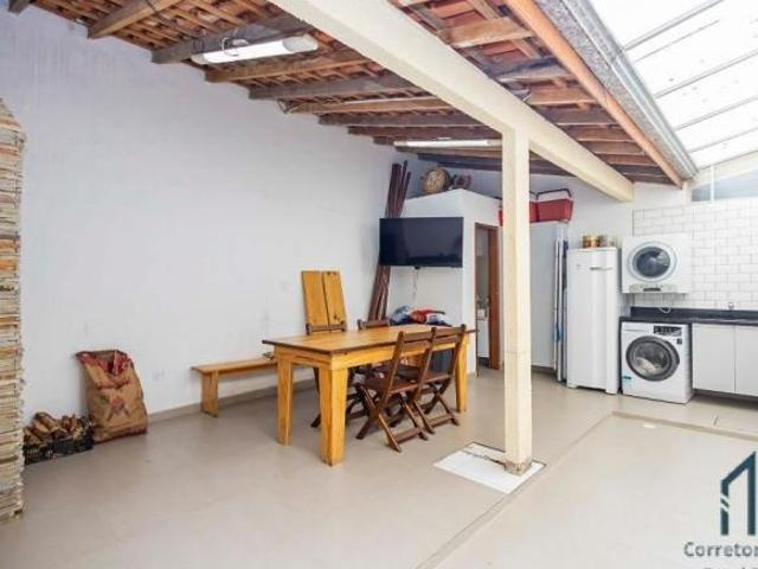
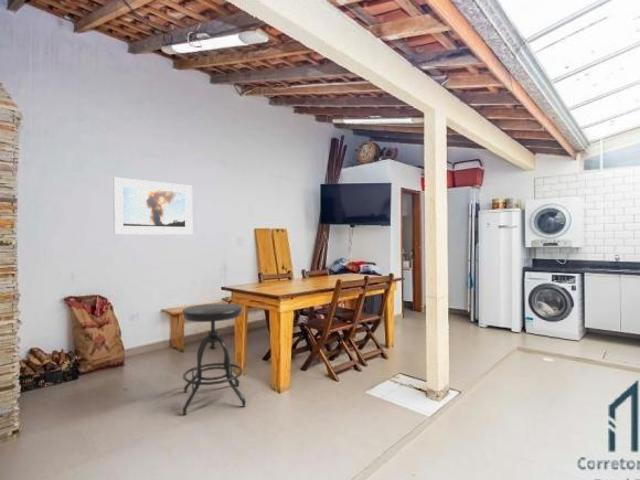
+ stool [181,303,247,416]
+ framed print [112,176,193,236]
